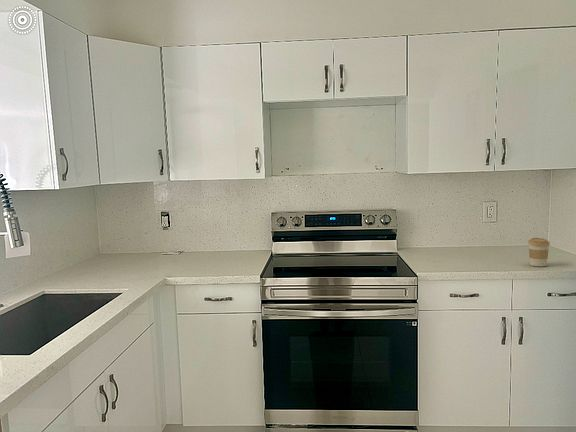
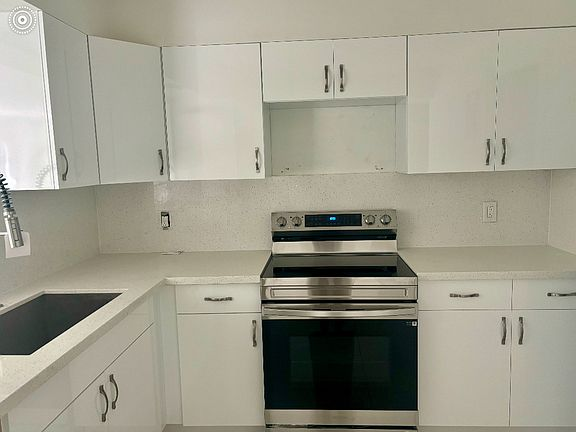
- coffee cup [527,237,551,267]
